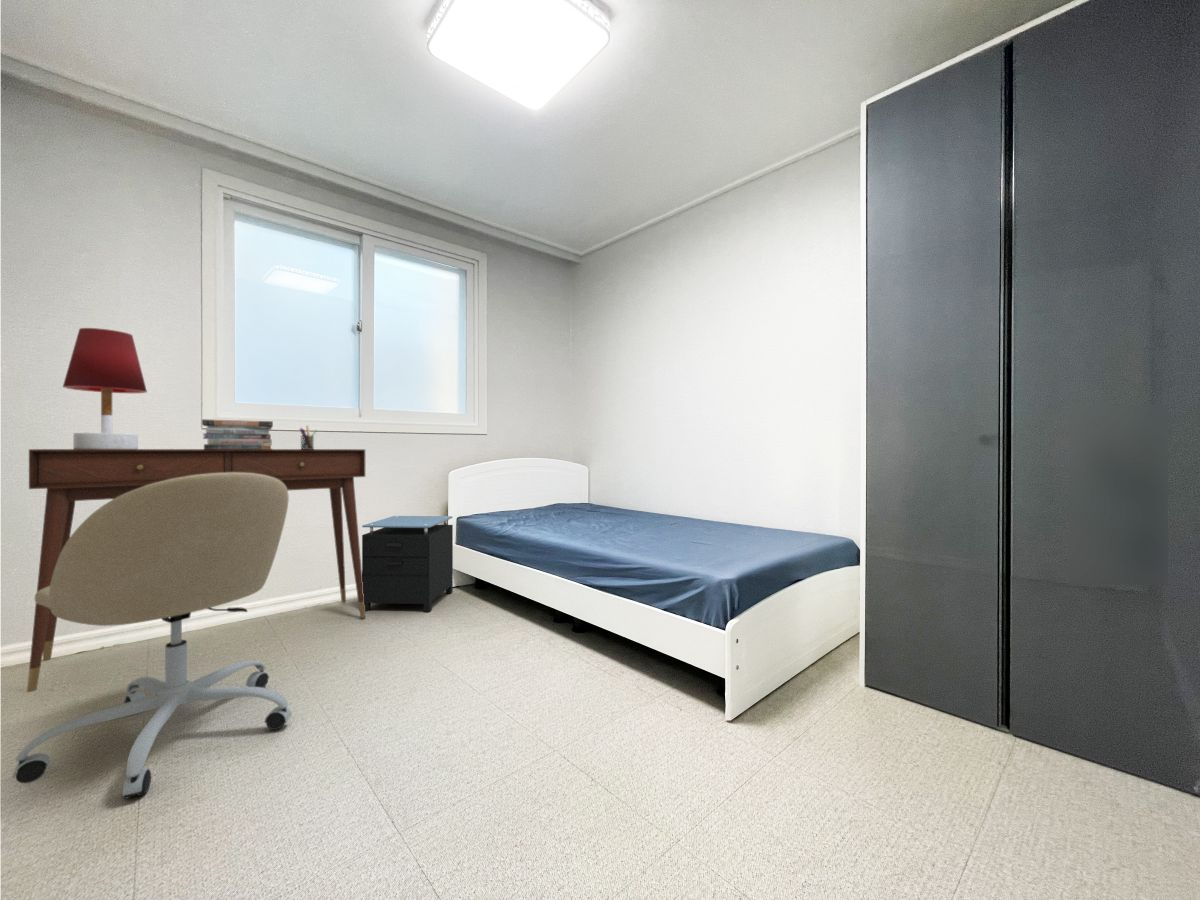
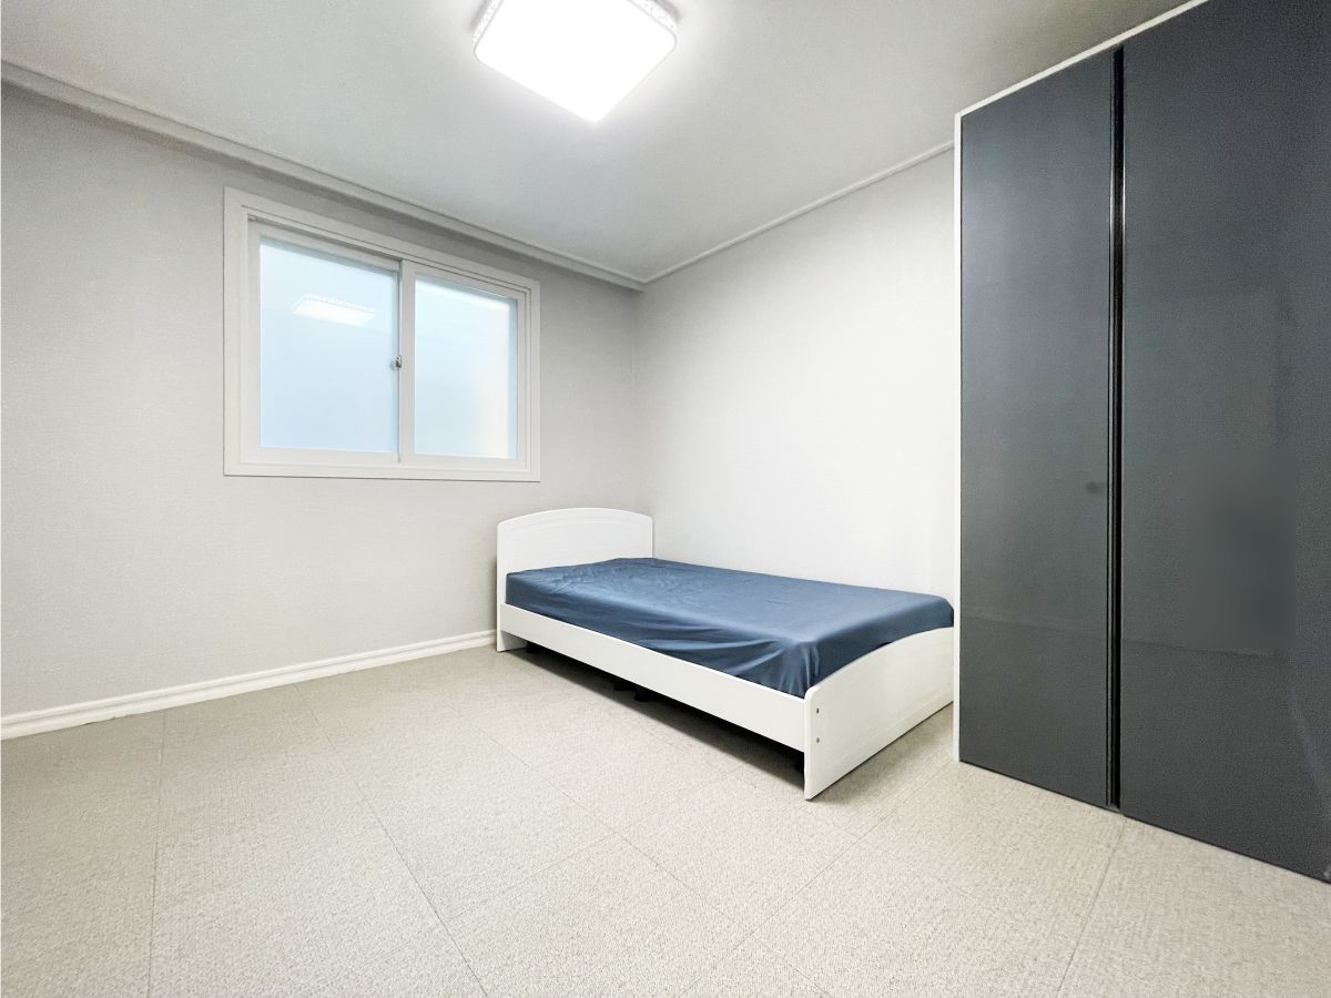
- book stack [201,418,274,449]
- pen holder [299,425,318,449]
- table lamp [62,327,148,449]
- desk [26,448,366,693]
- office chair [12,472,293,800]
- nightstand [361,515,454,613]
